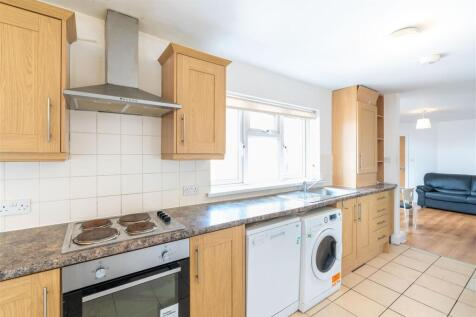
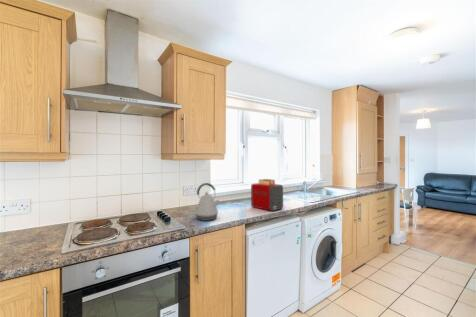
+ kettle [194,182,221,222]
+ toaster [250,178,284,212]
